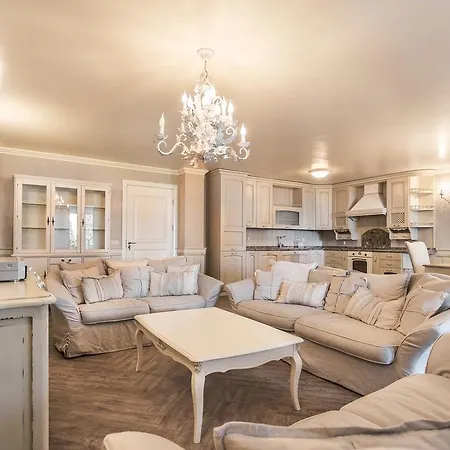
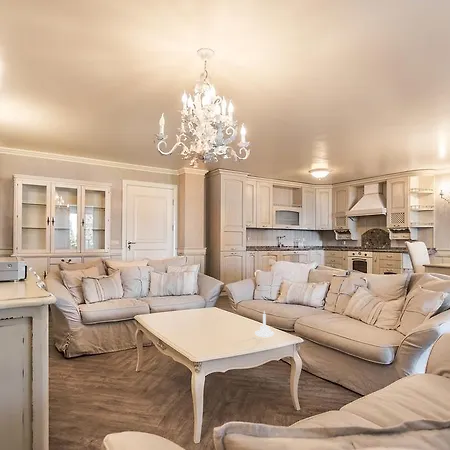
+ candle holder [254,310,275,338]
